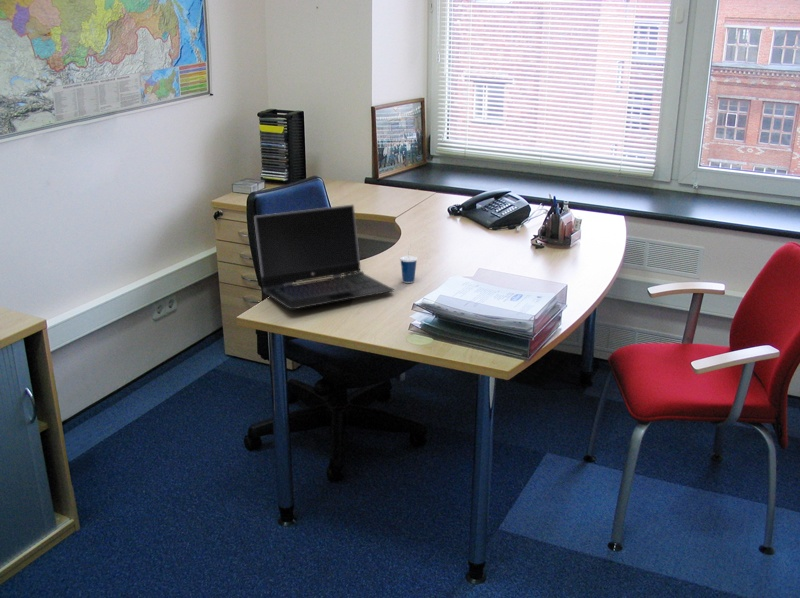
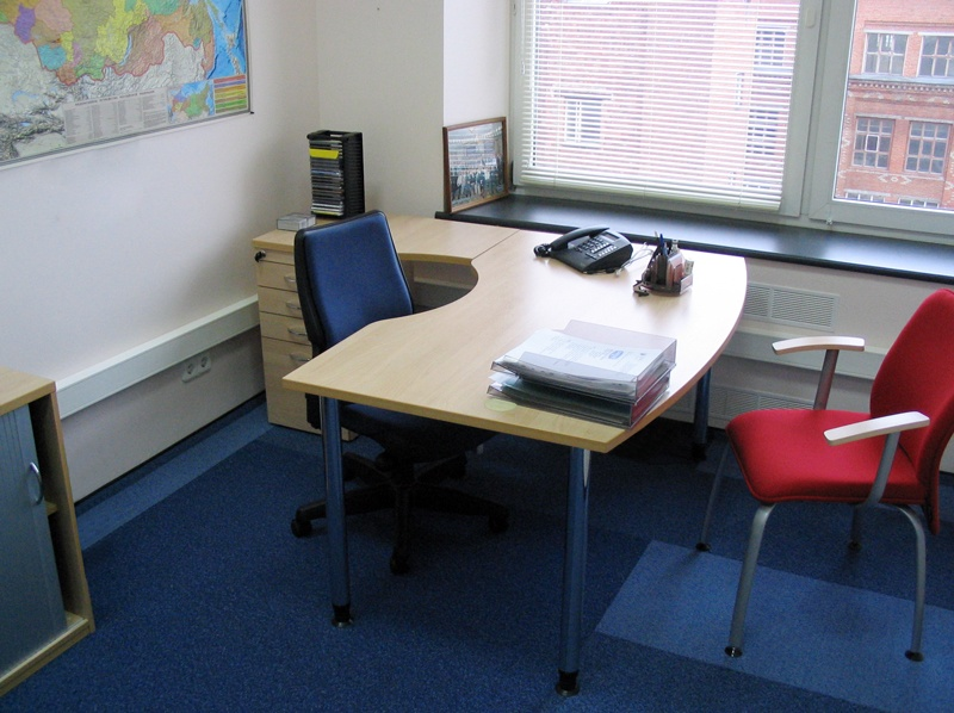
- laptop computer [253,204,395,311]
- cup [399,243,418,284]
